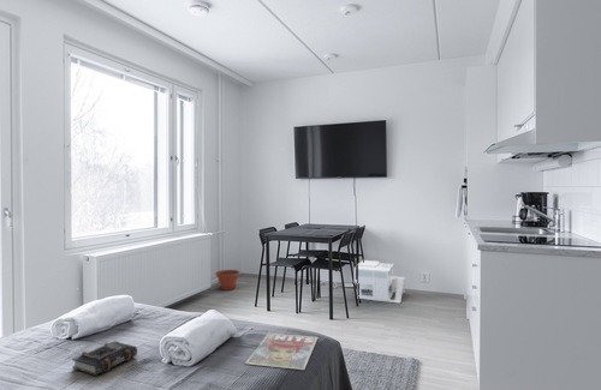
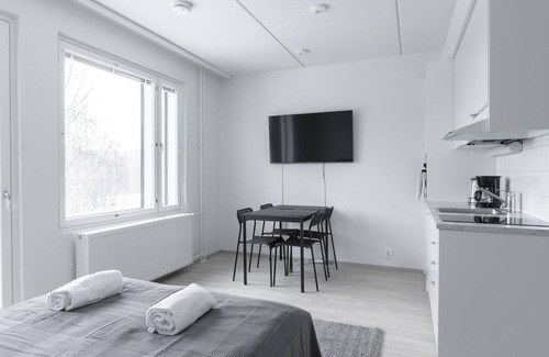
- plant pot [214,269,242,292]
- architectural model [353,259,406,305]
- magazine [244,332,319,371]
- book [71,340,138,377]
